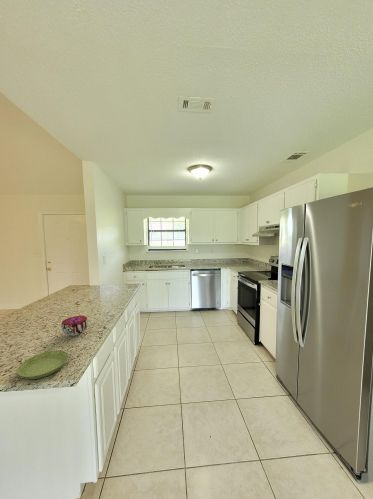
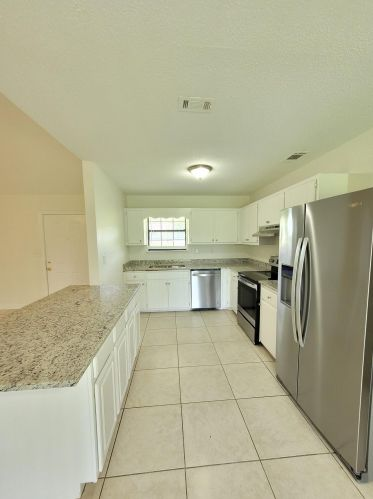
- saucer [16,349,69,380]
- decorative bowl [60,315,89,337]
